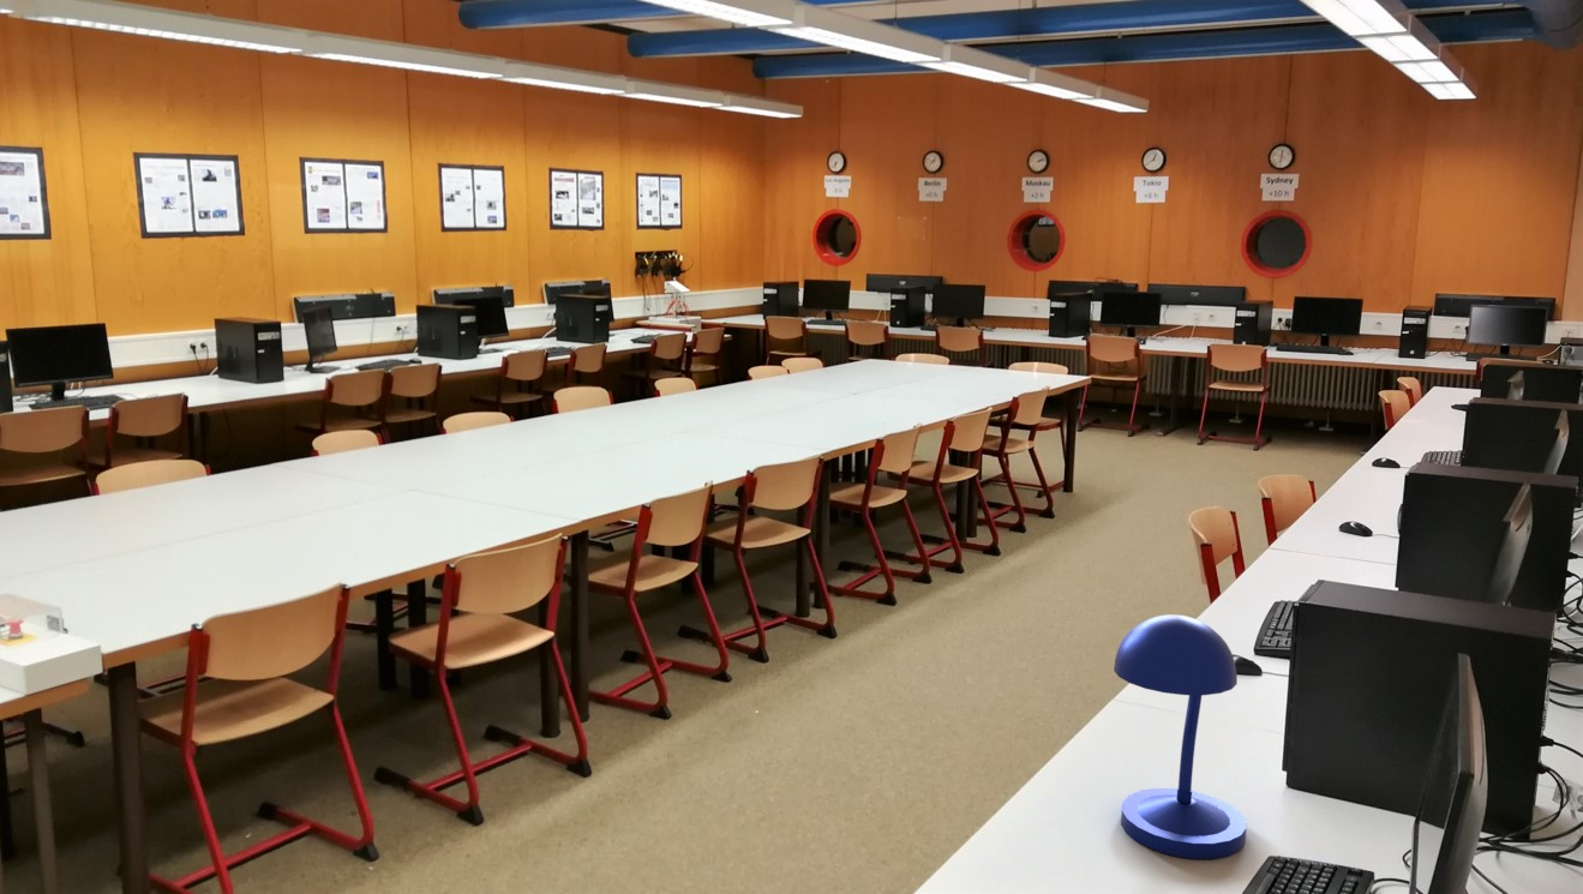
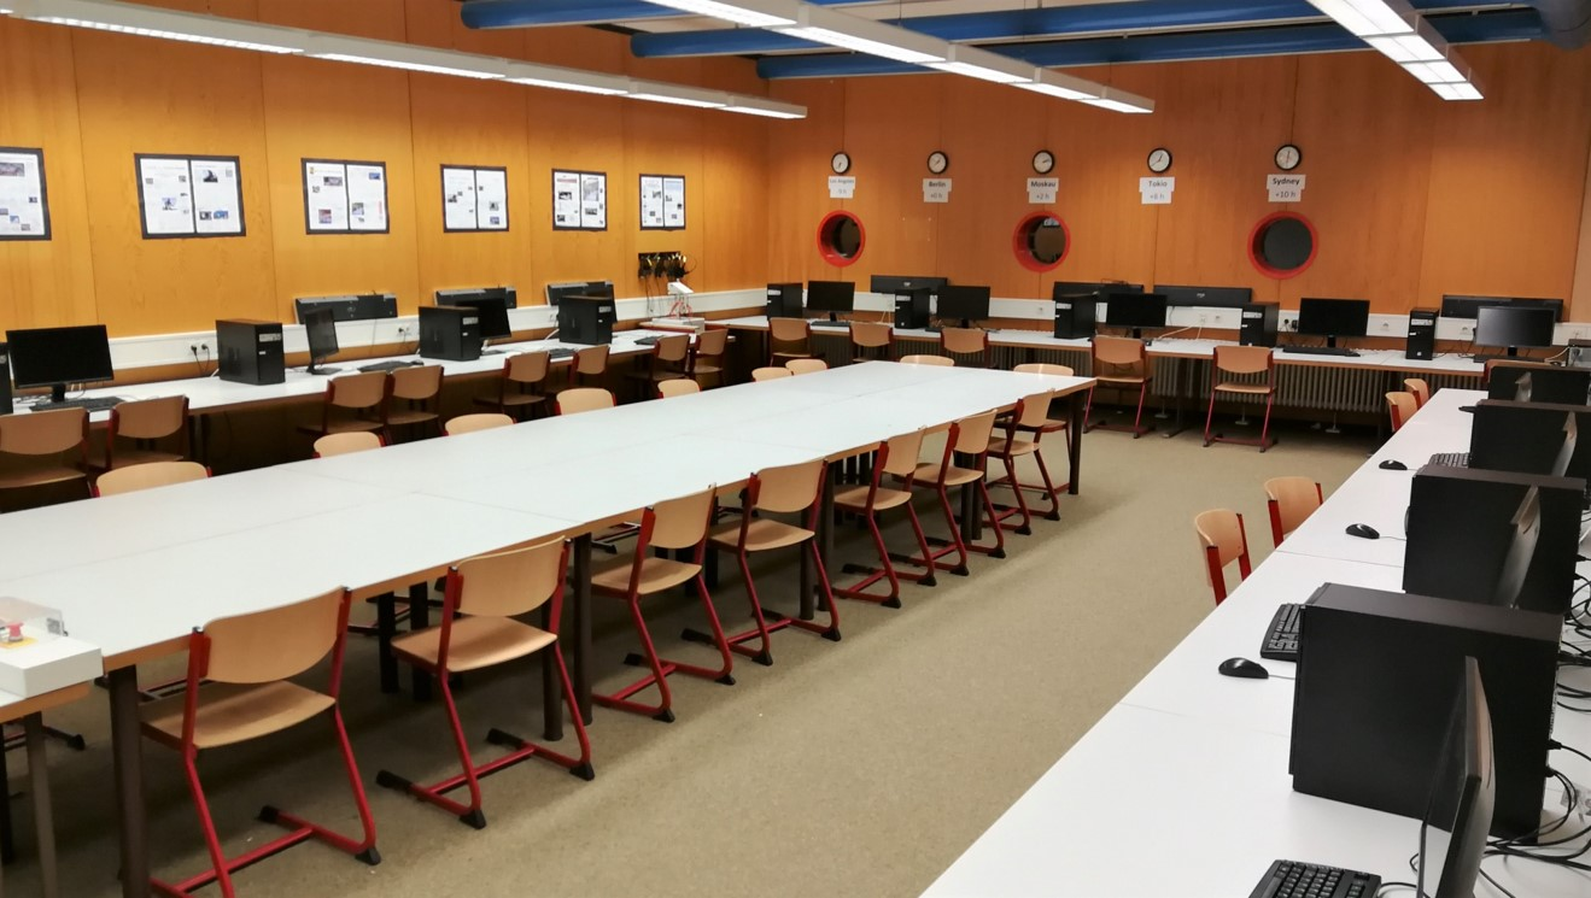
- desk lamp [1113,613,1247,860]
